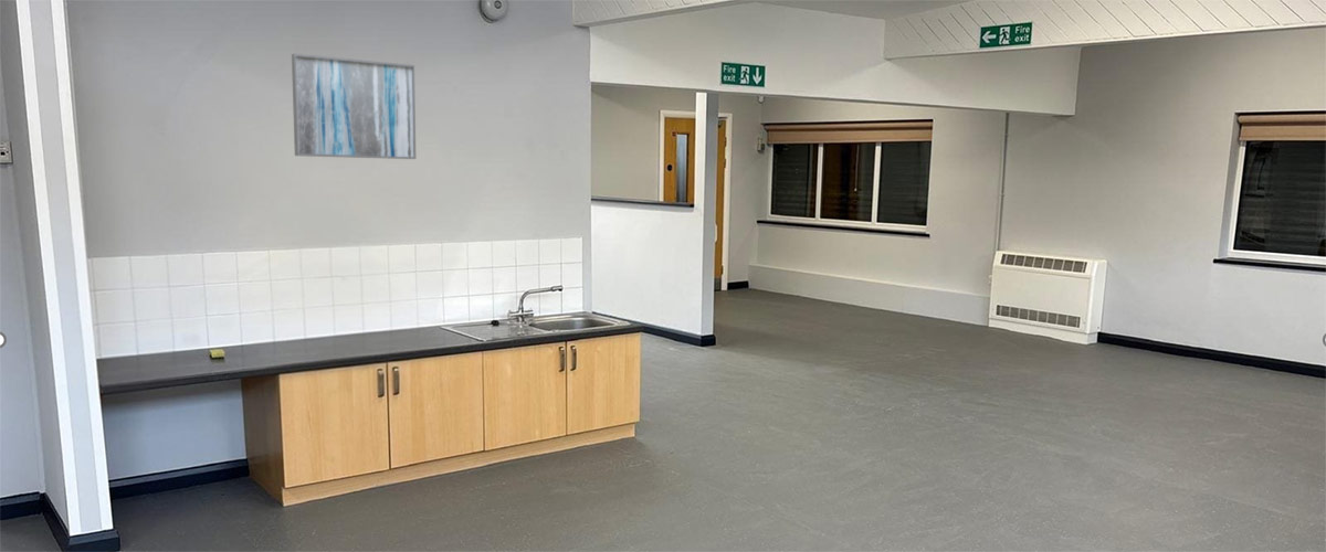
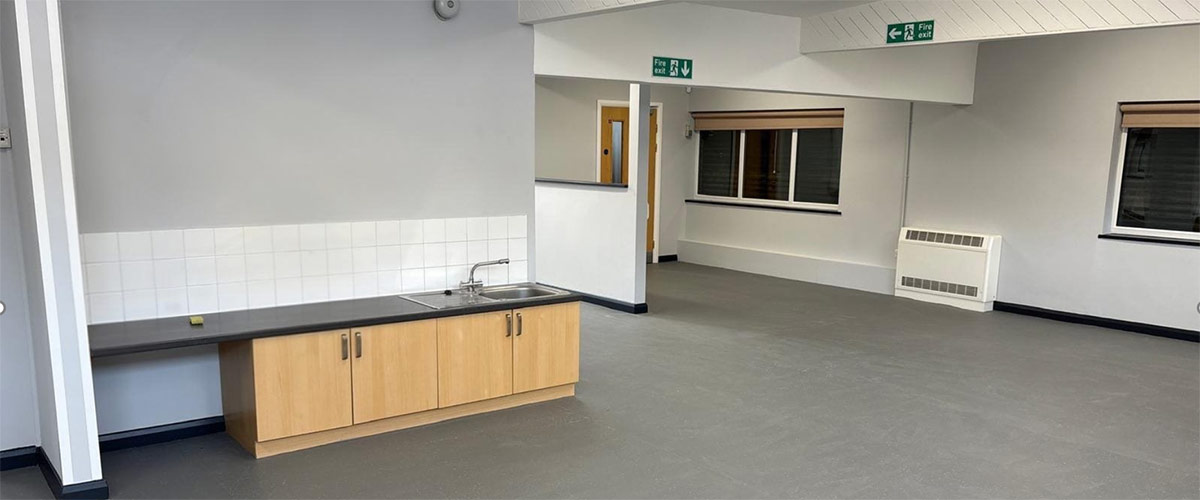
- wall art [291,53,417,160]
